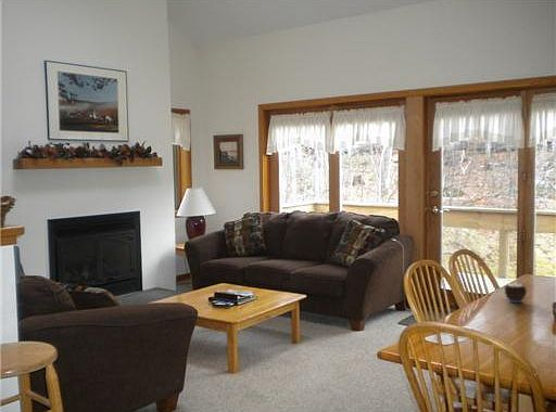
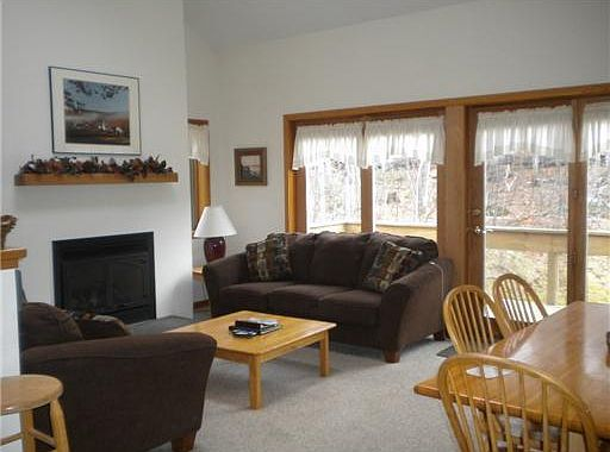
- candle [503,281,528,304]
